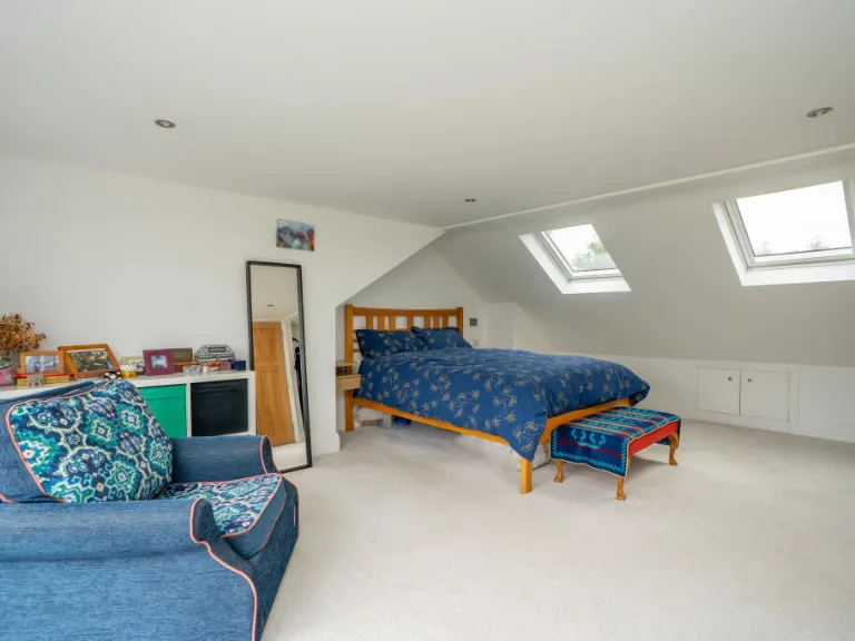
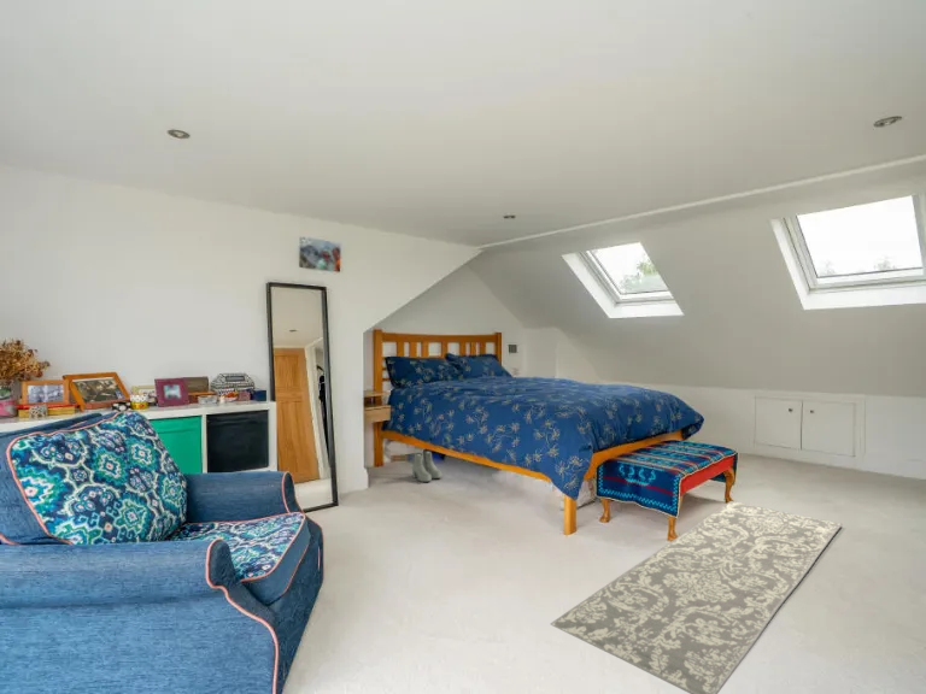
+ boots [411,449,443,483]
+ rug [550,500,844,694]
